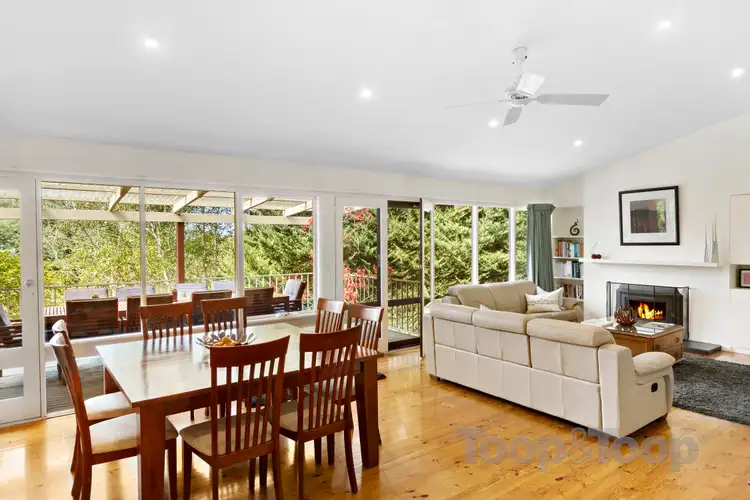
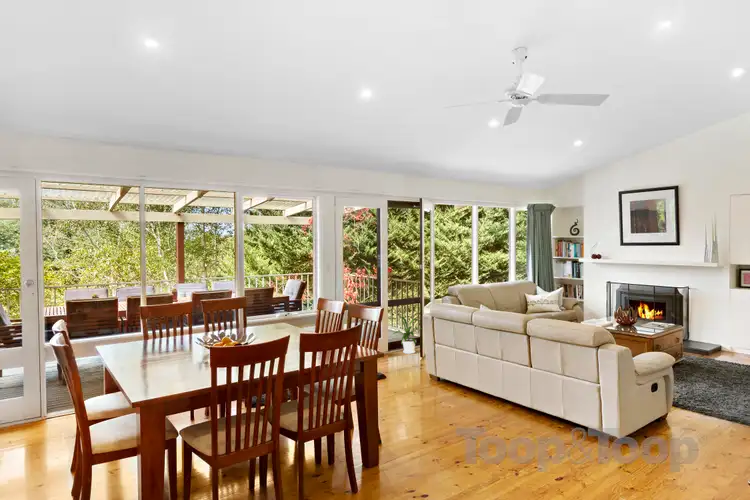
+ house plant [391,316,422,355]
